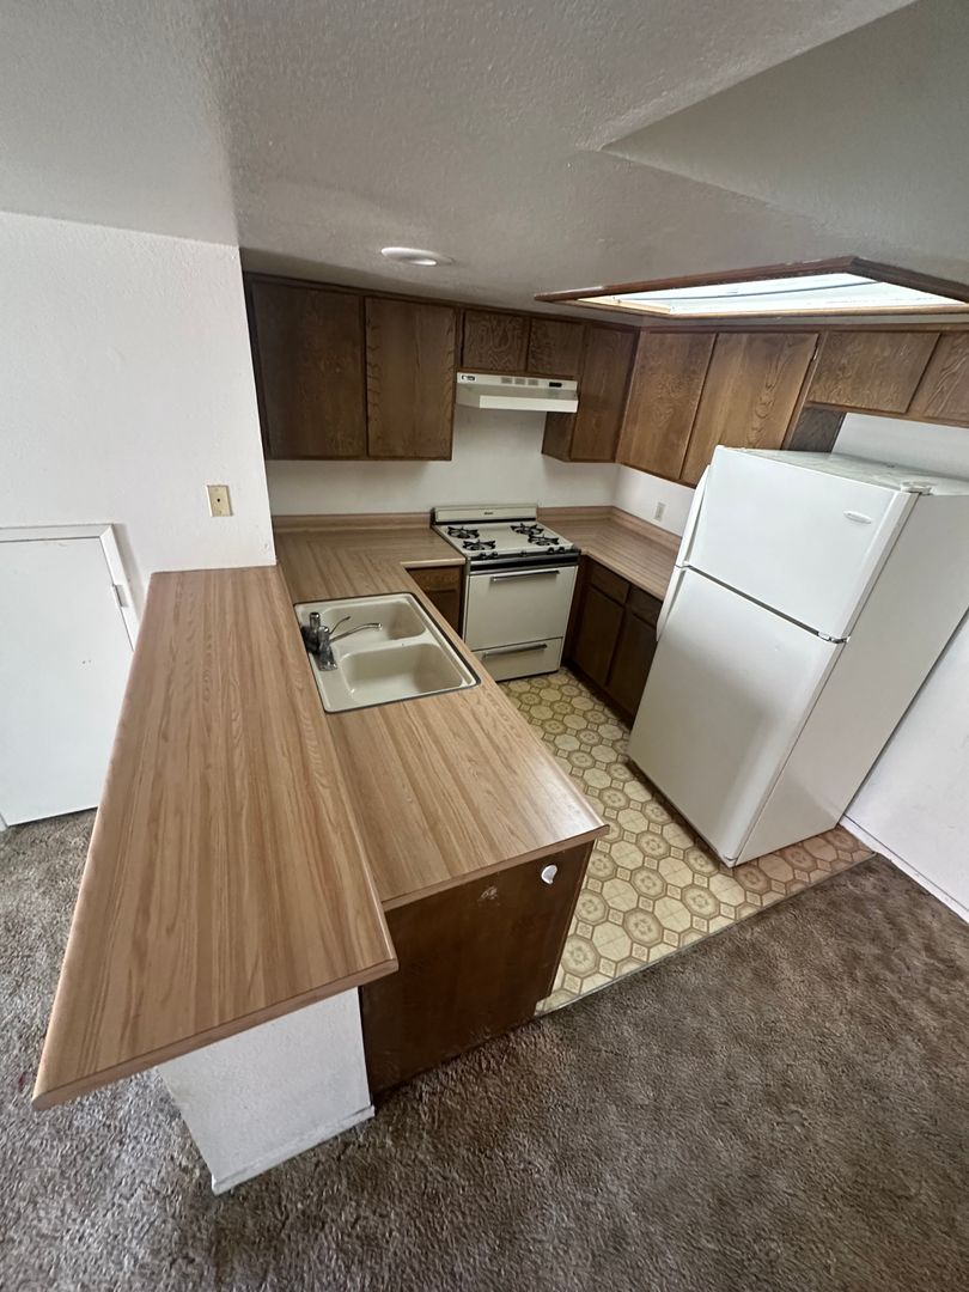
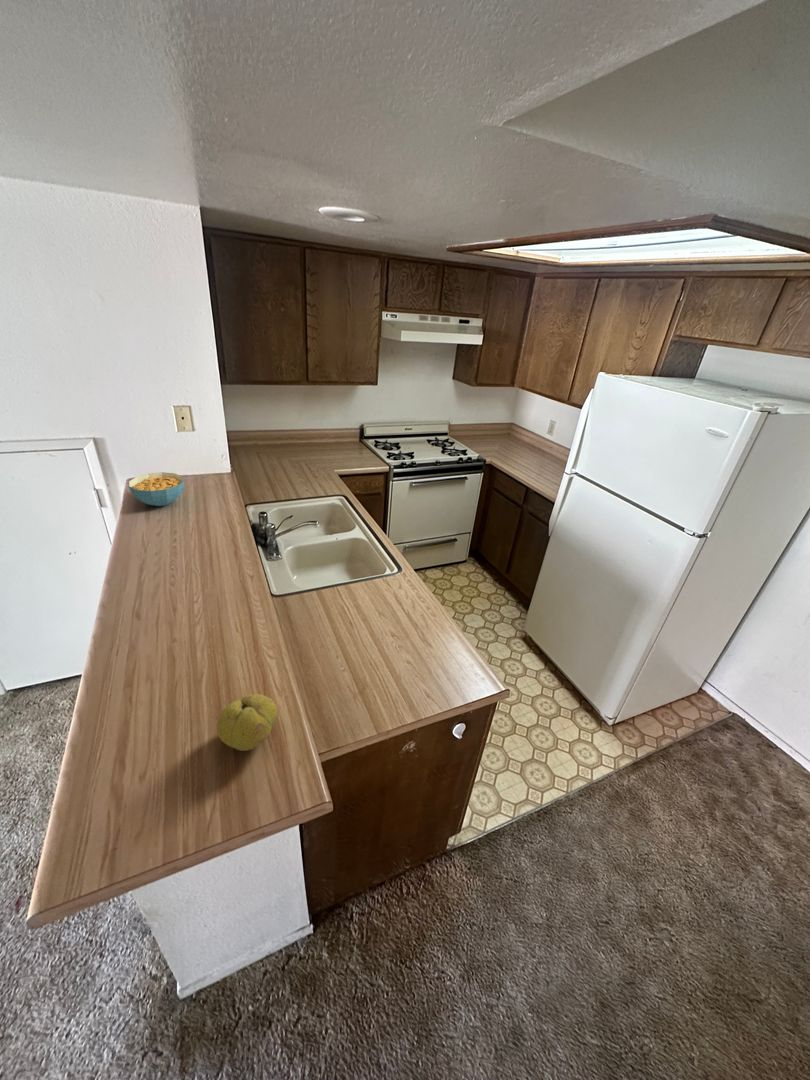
+ cereal bowl [128,471,185,507]
+ fruit [216,693,278,752]
